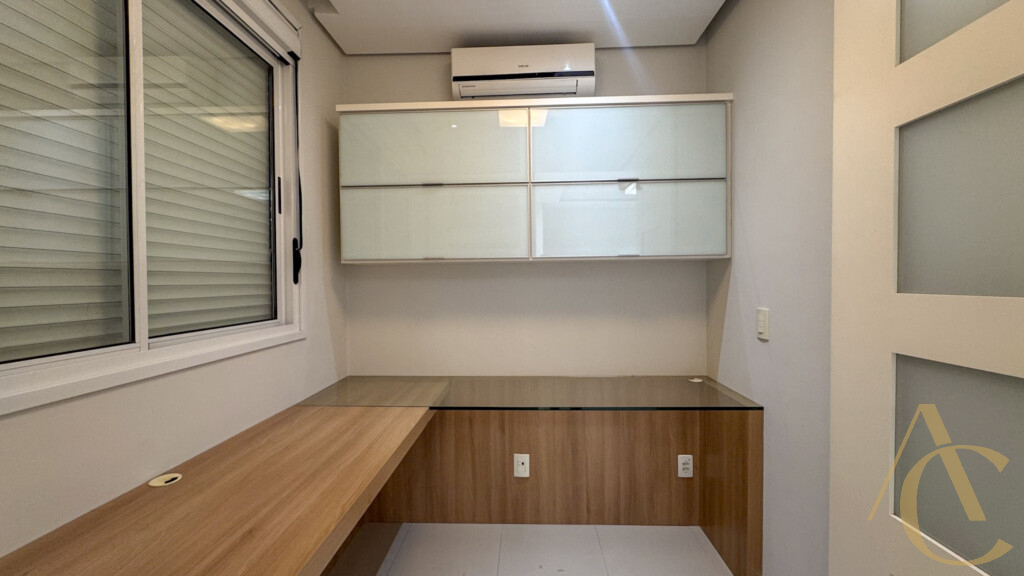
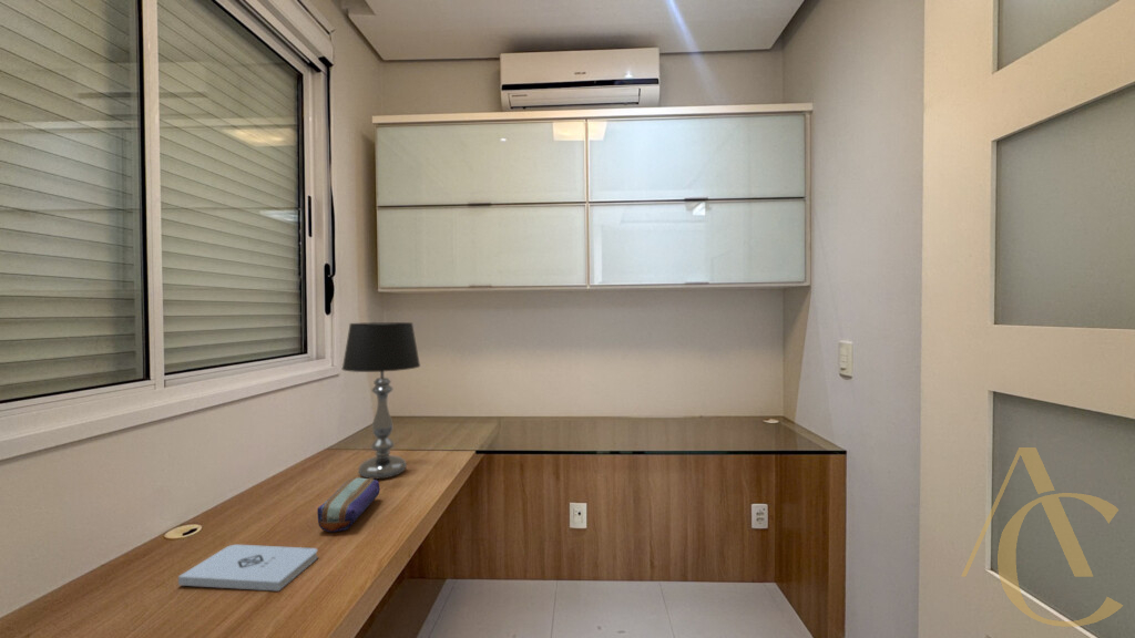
+ table lamp [340,321,421,480]
+ pencil case [316,476,381,533]
+ notepad [177,544,318,593]
